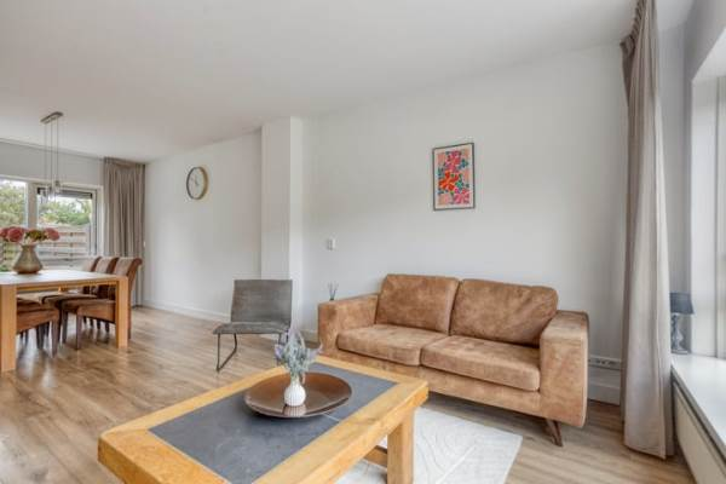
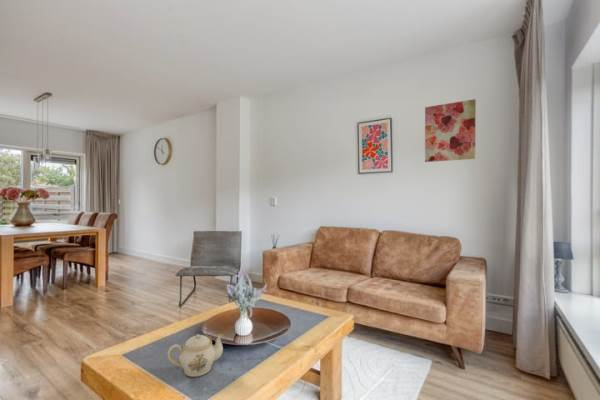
+ teapot [167,333,224,378]
+ wall art [424,98,477,163]
